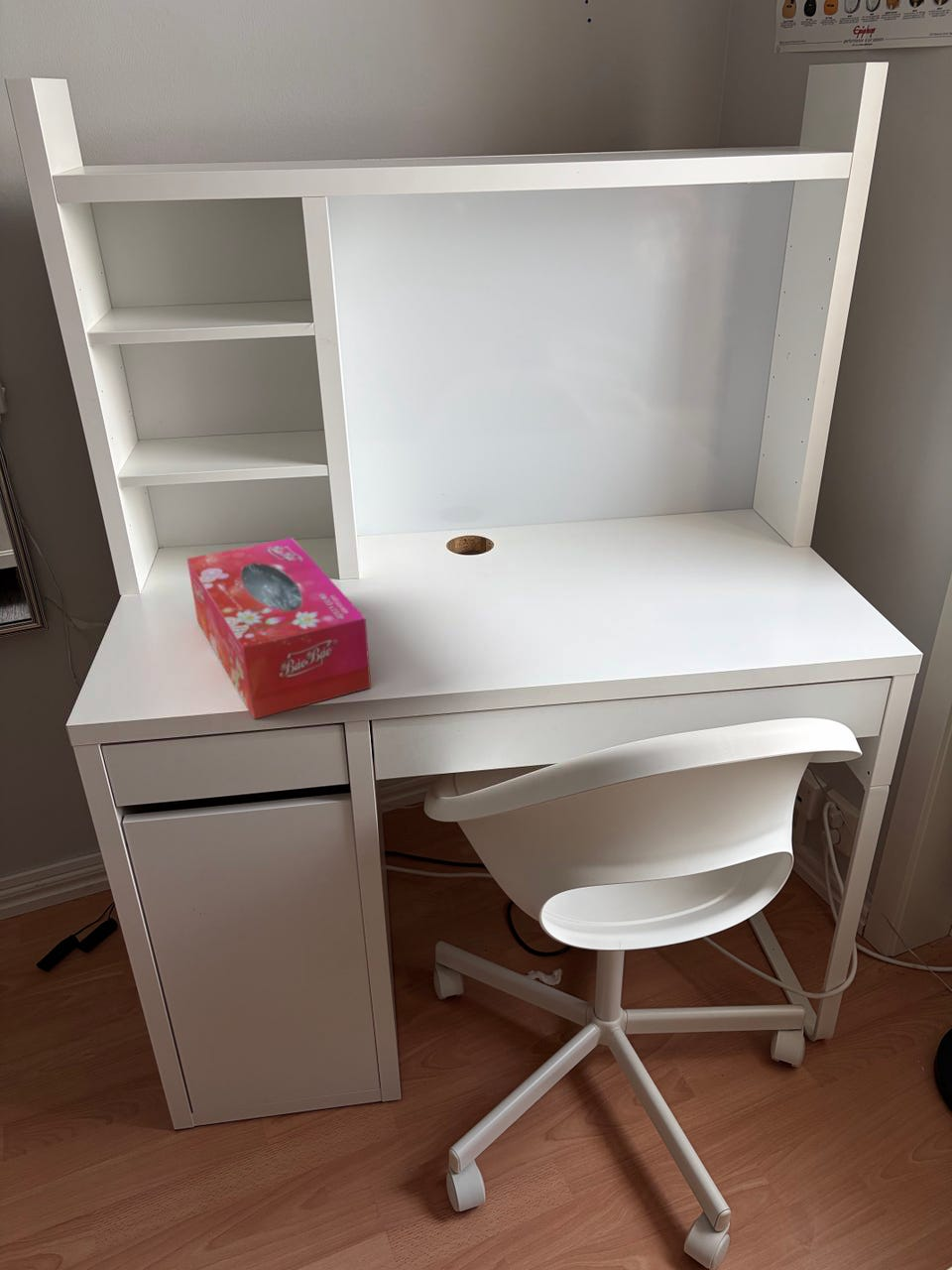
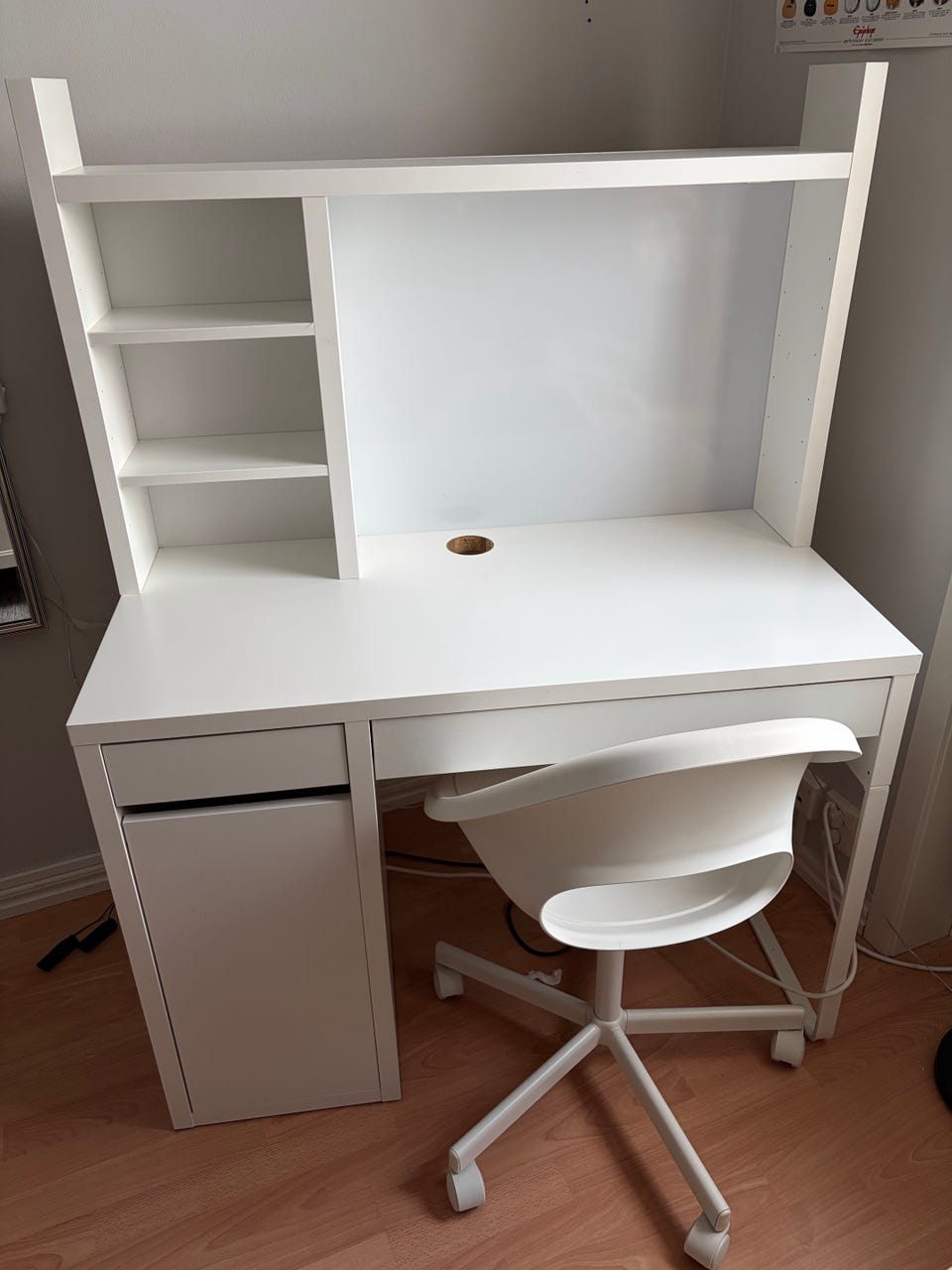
- tissue box [186,537,372,720]
